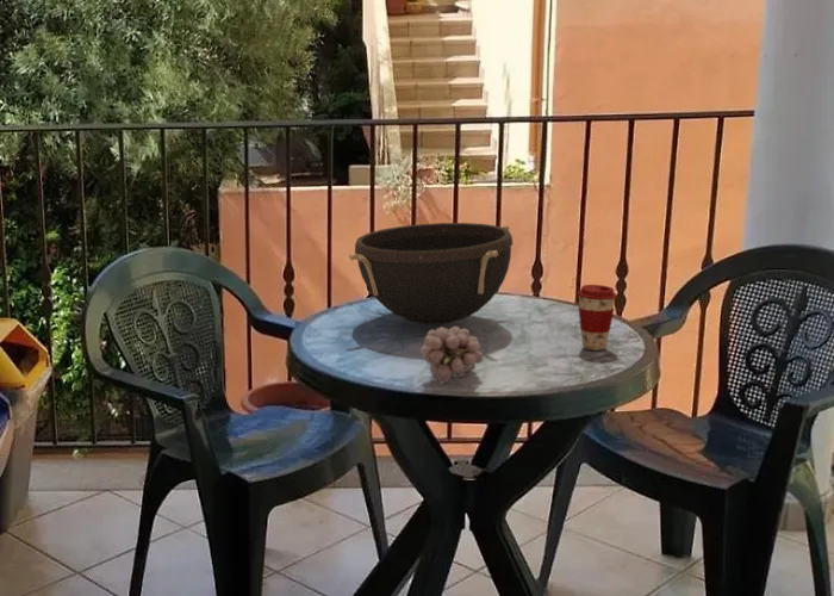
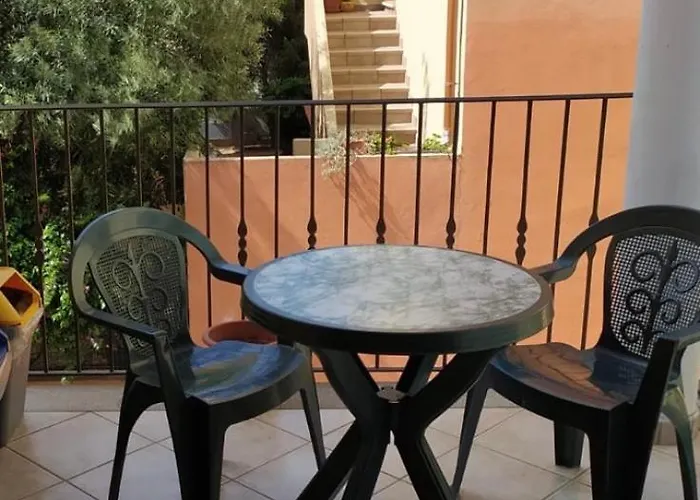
- fruit [419,324,485,385]
- coffee cup [577,284,617,352]
- bowl [348,222,514,327]
